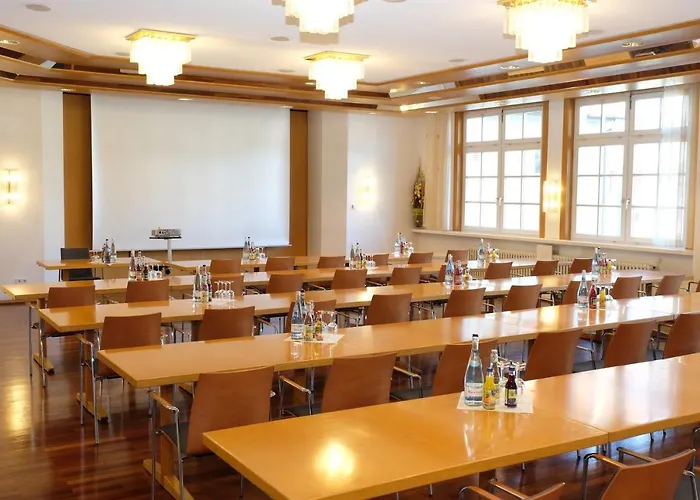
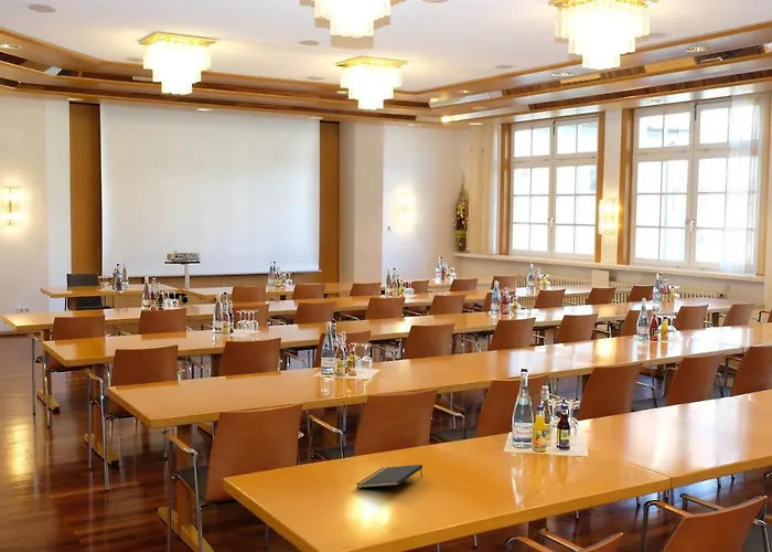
+ notepad [355,464,423,489]
